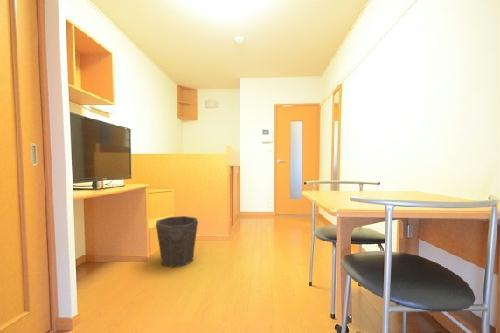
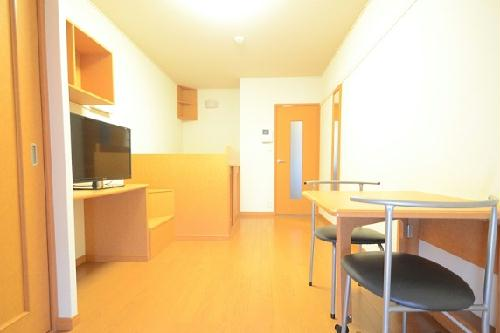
- waste bin [155,215,199,268]
